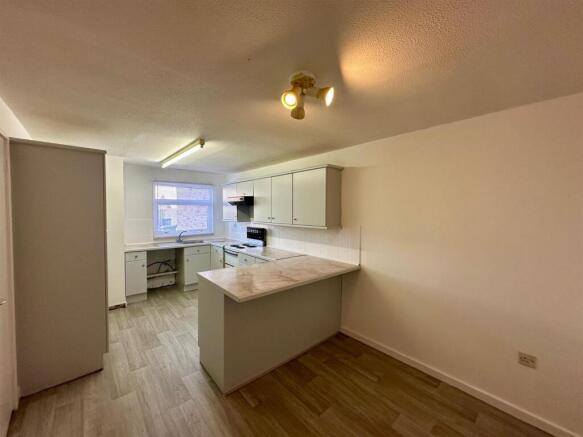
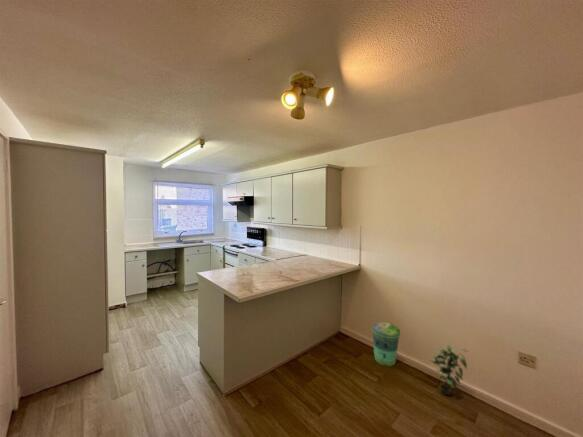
+ potted plant [429,343,469,396]
+ trash can [371,322,401,367]
